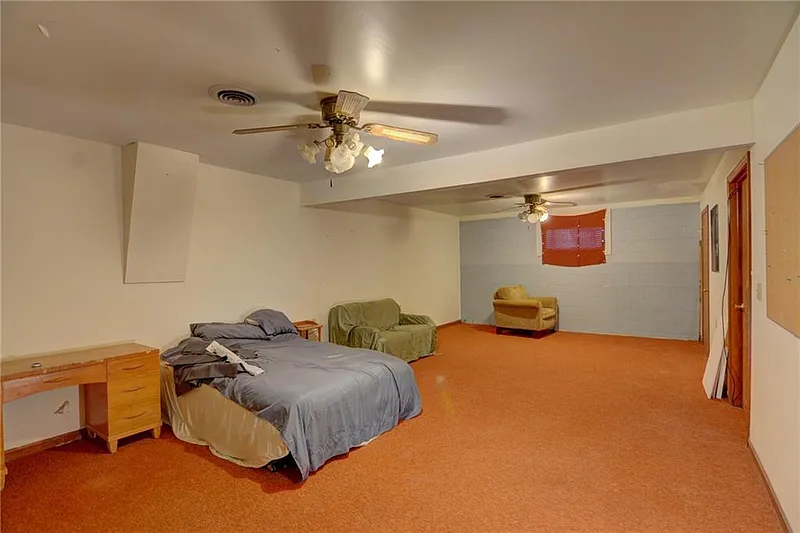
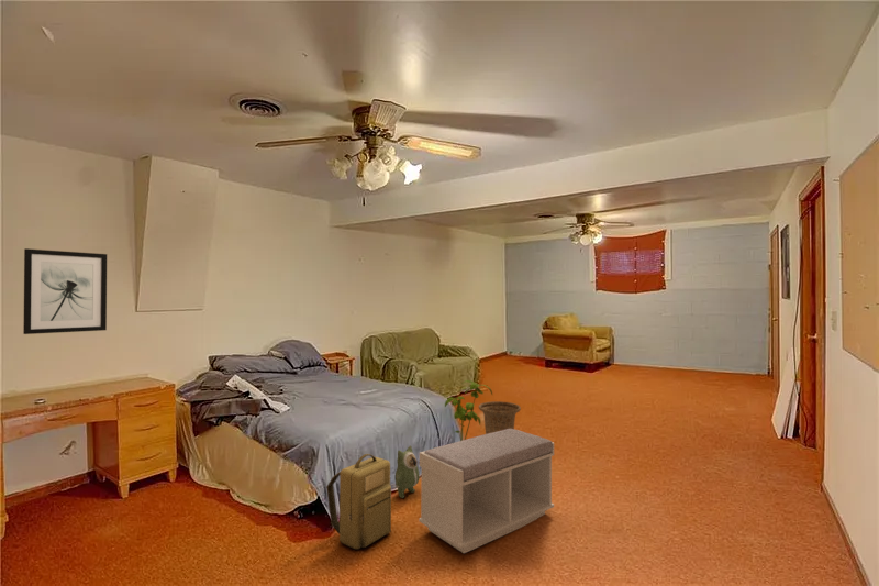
+ house plant [444,379,493,441]
+ wall art [22,247,108,335]
+ basket [478,400,522,434]
+ backpack [325,453,392,551]
+ plush toy [393,444,421,499]
+ bench [418,428,555,554]
